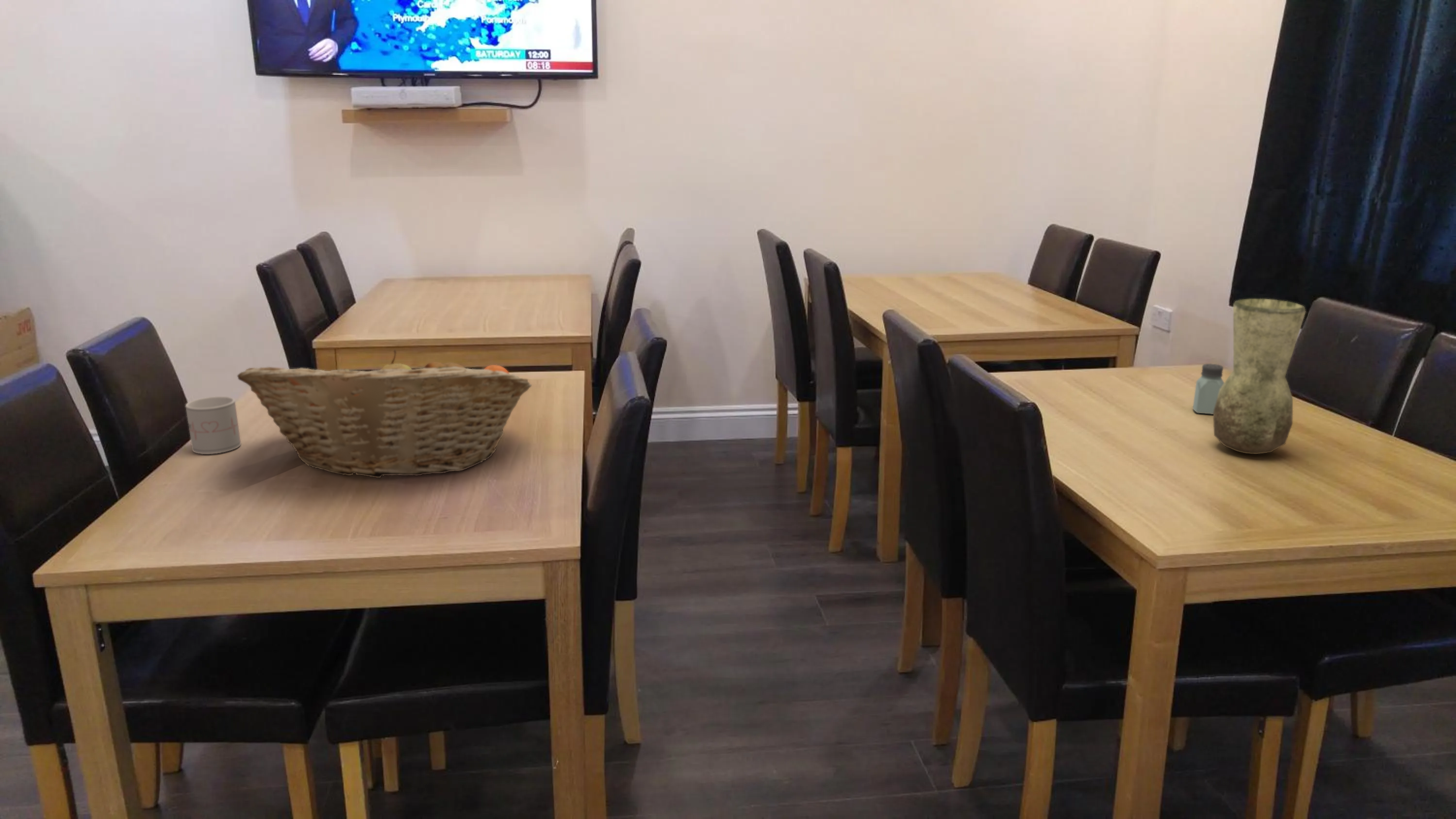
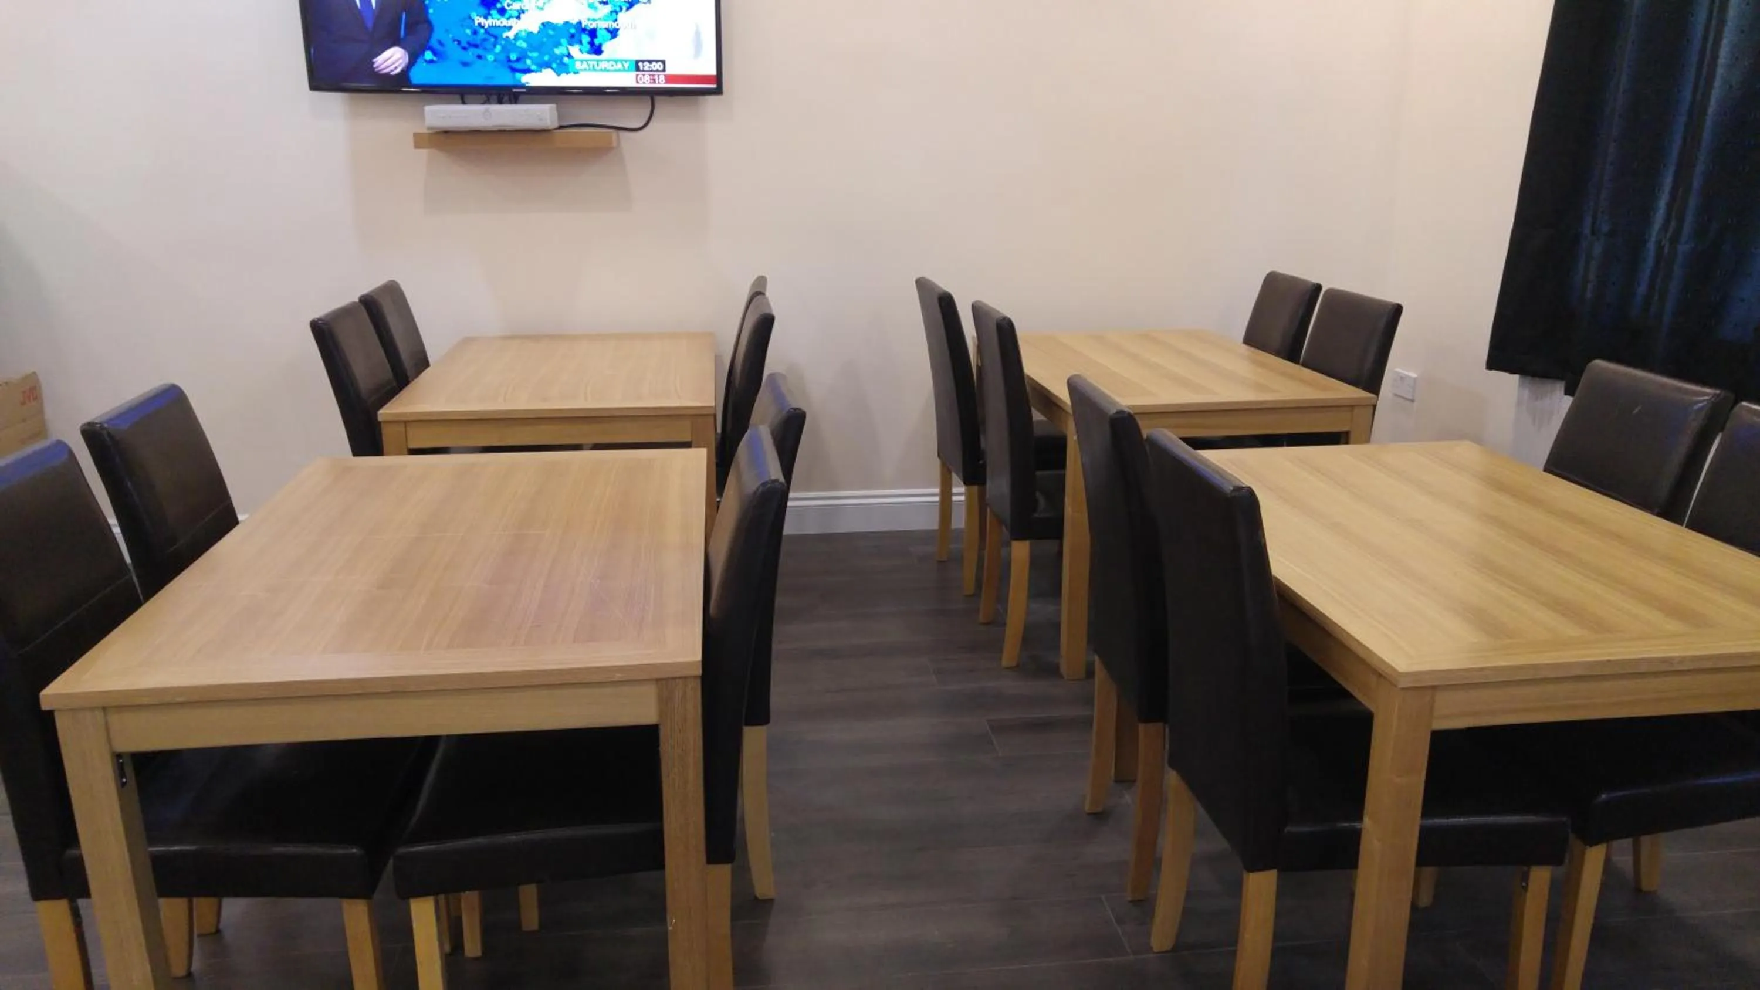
- mug [185,396,241,455]
- vase [1213,298,1307,455]
- saltshaker [1192,363,1224,415]
- fruit basket [237,349,532,478]
